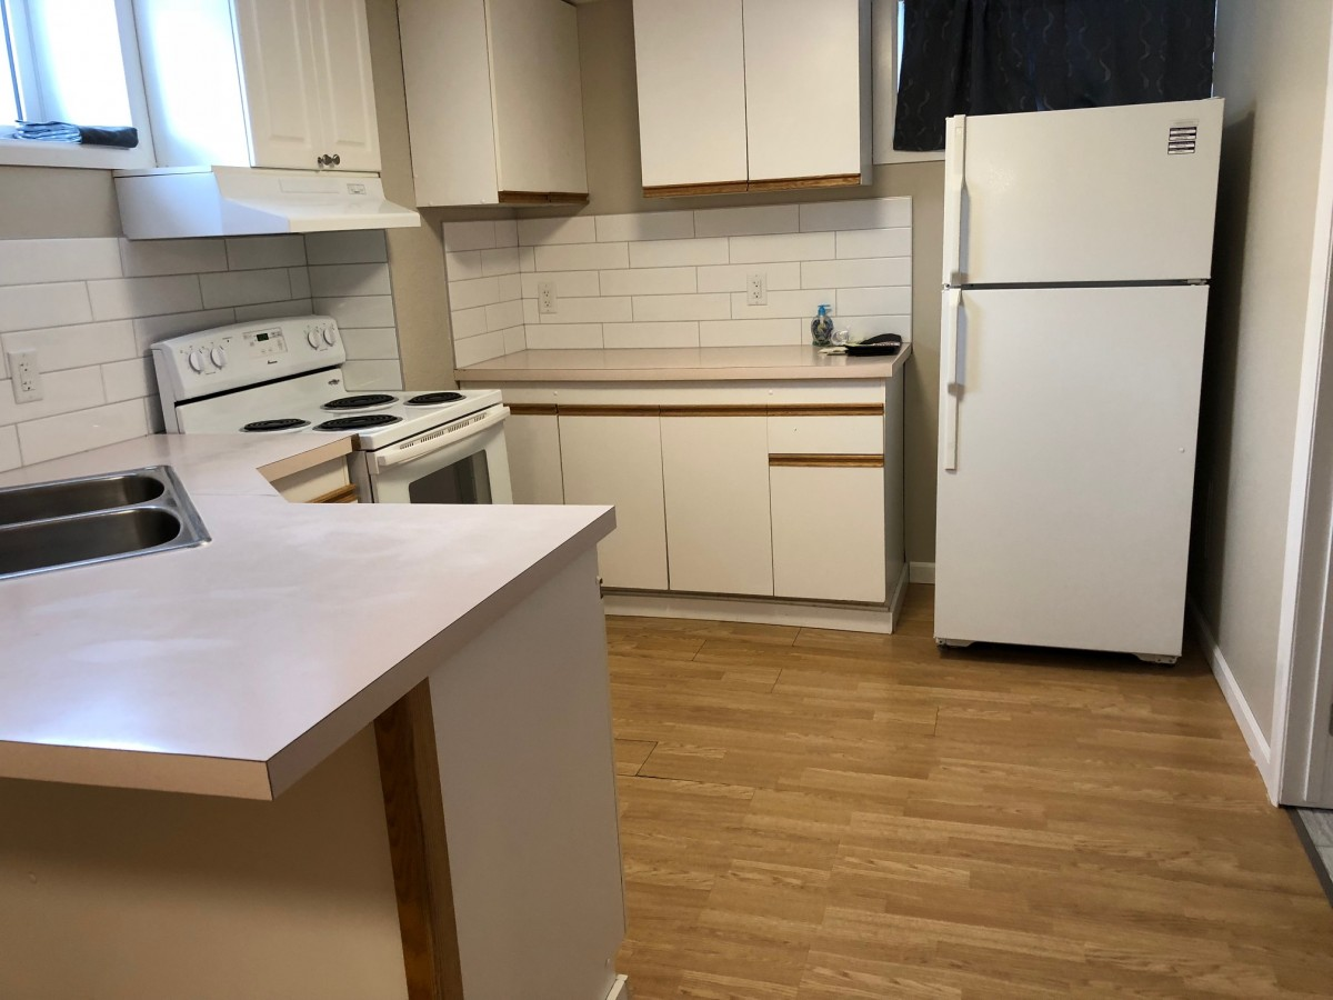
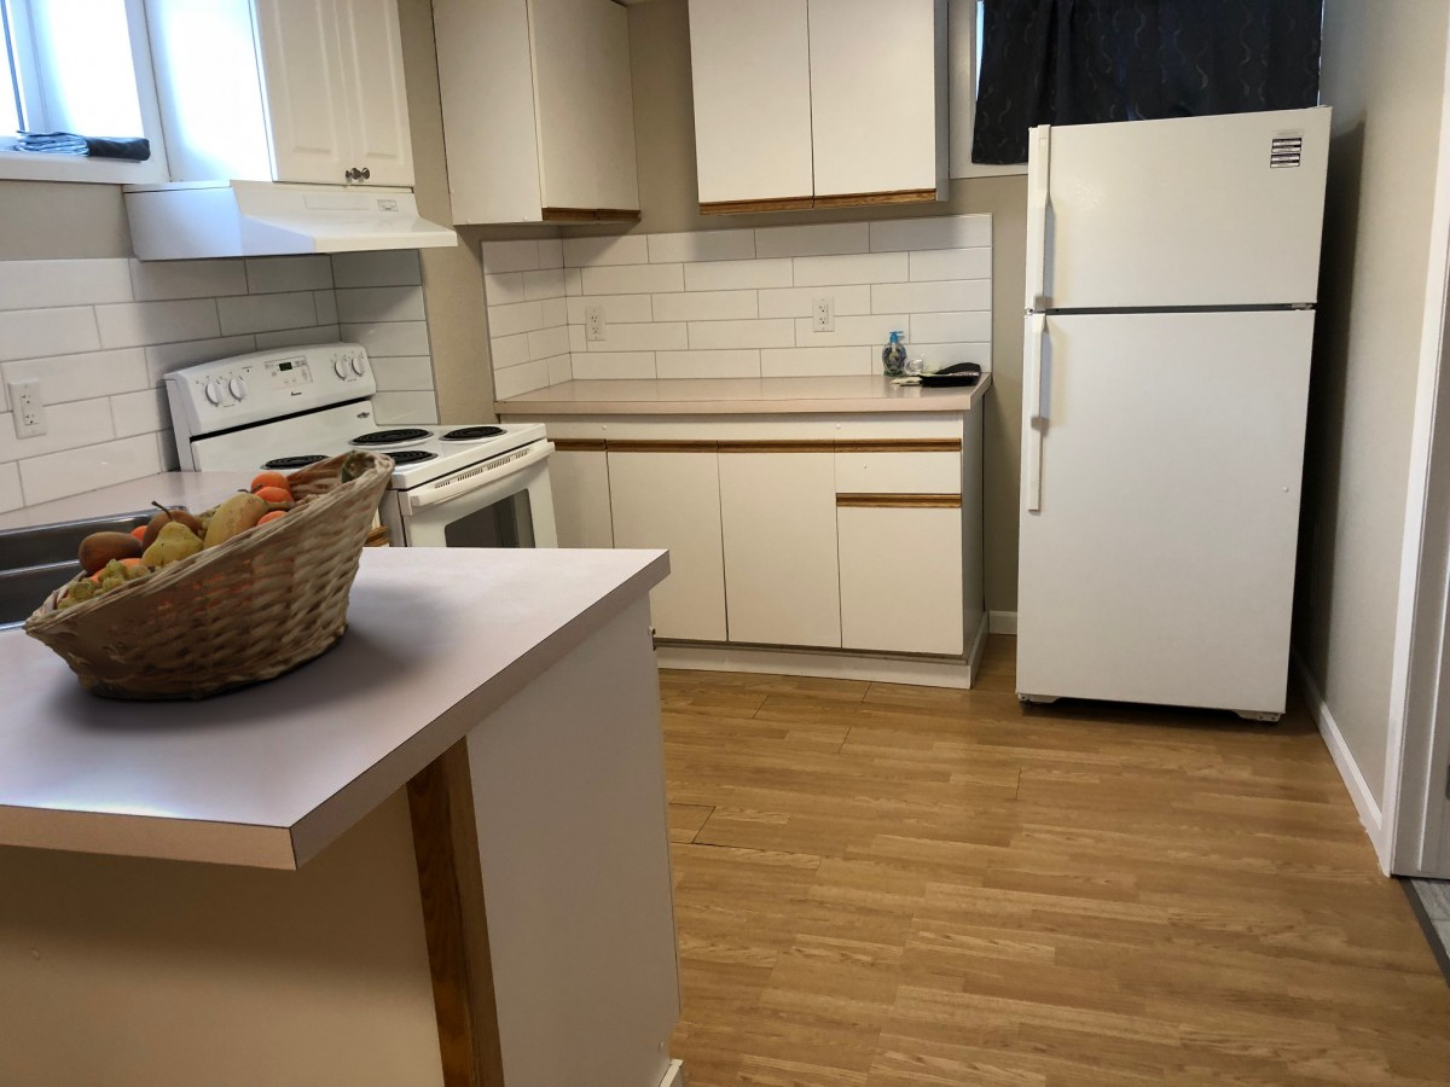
+ fruit basket [21,448,396,702]
